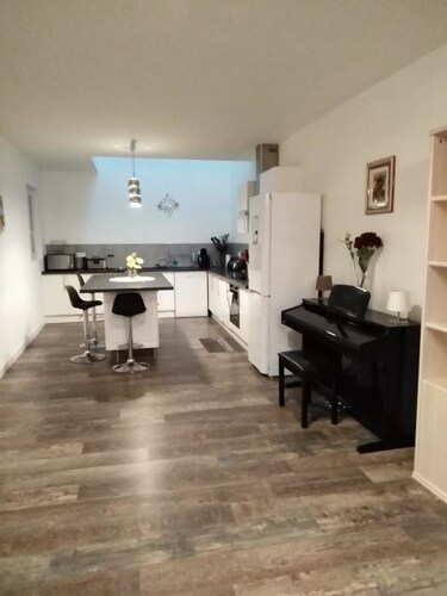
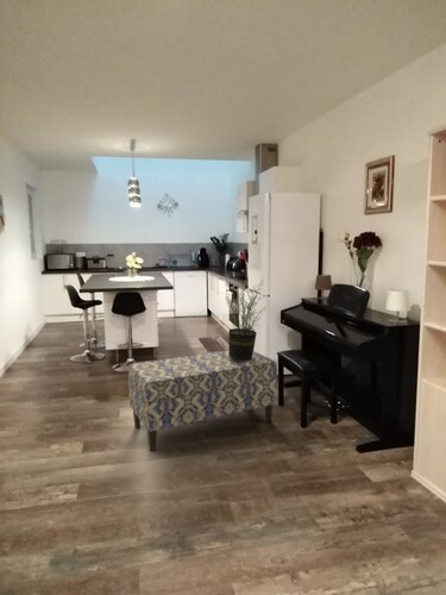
+ potted plant [224,278,268,361]
+ bench [127,349,278,452]
